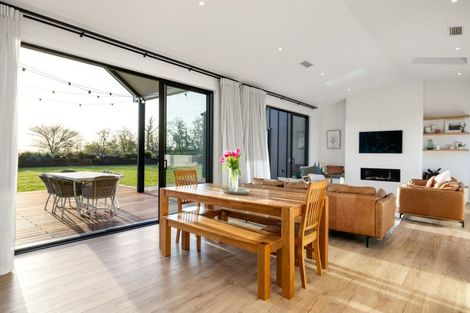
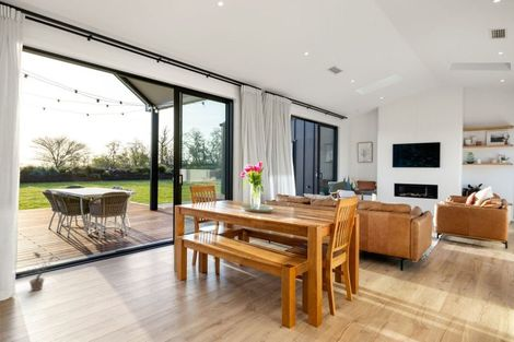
+ potted plant [20,251,58,292]
